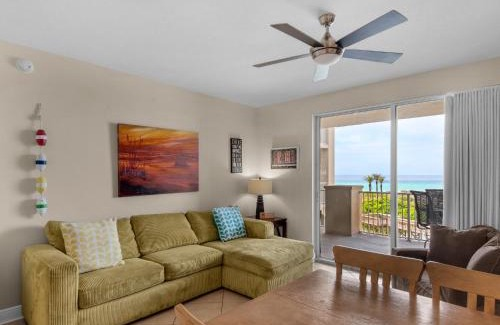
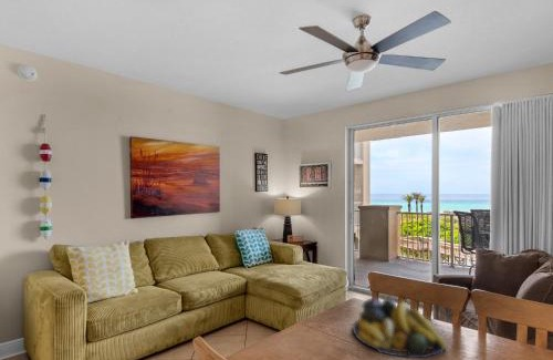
+ fruit bowl [352,297,448,360]
